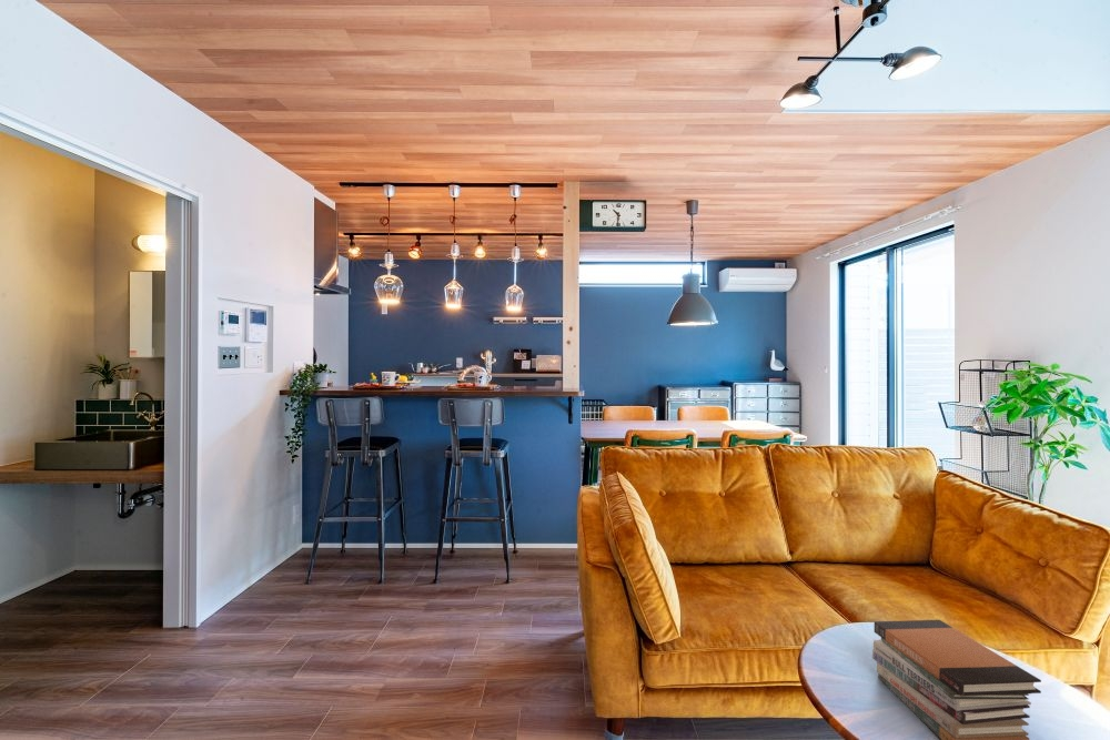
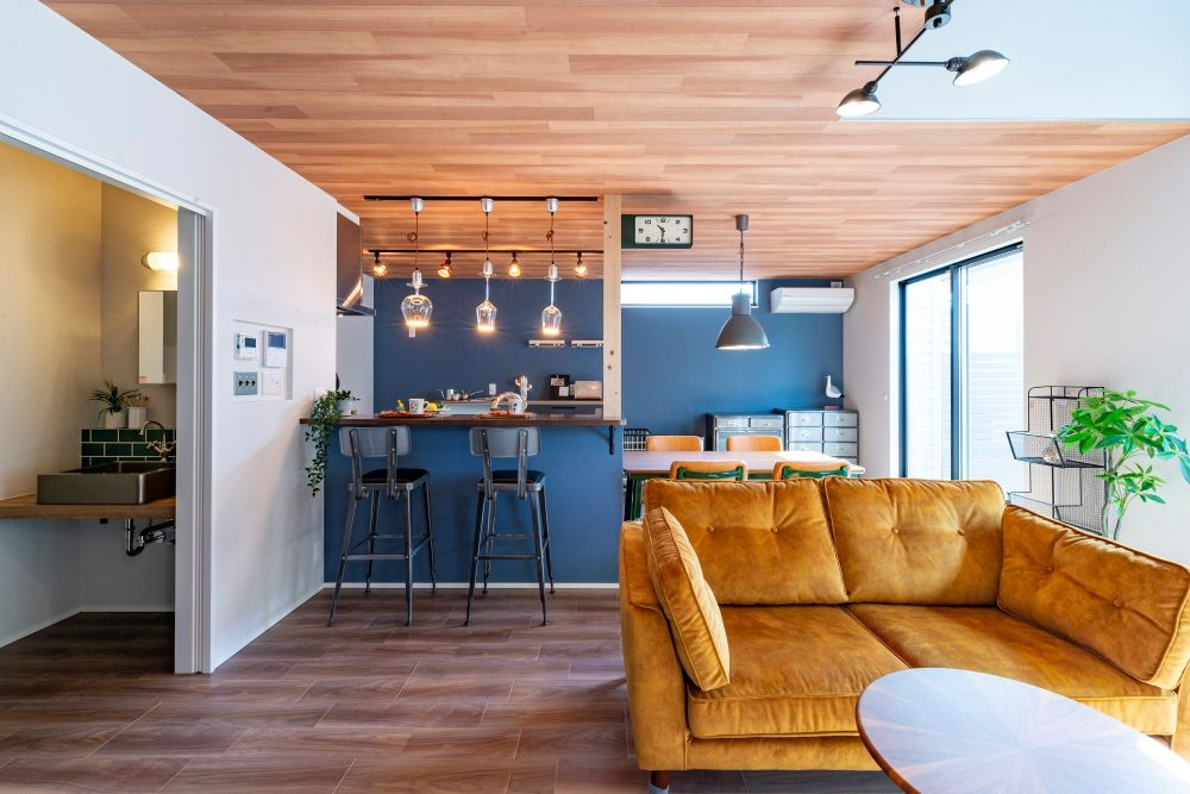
- book stack [871,619,1042,740]
